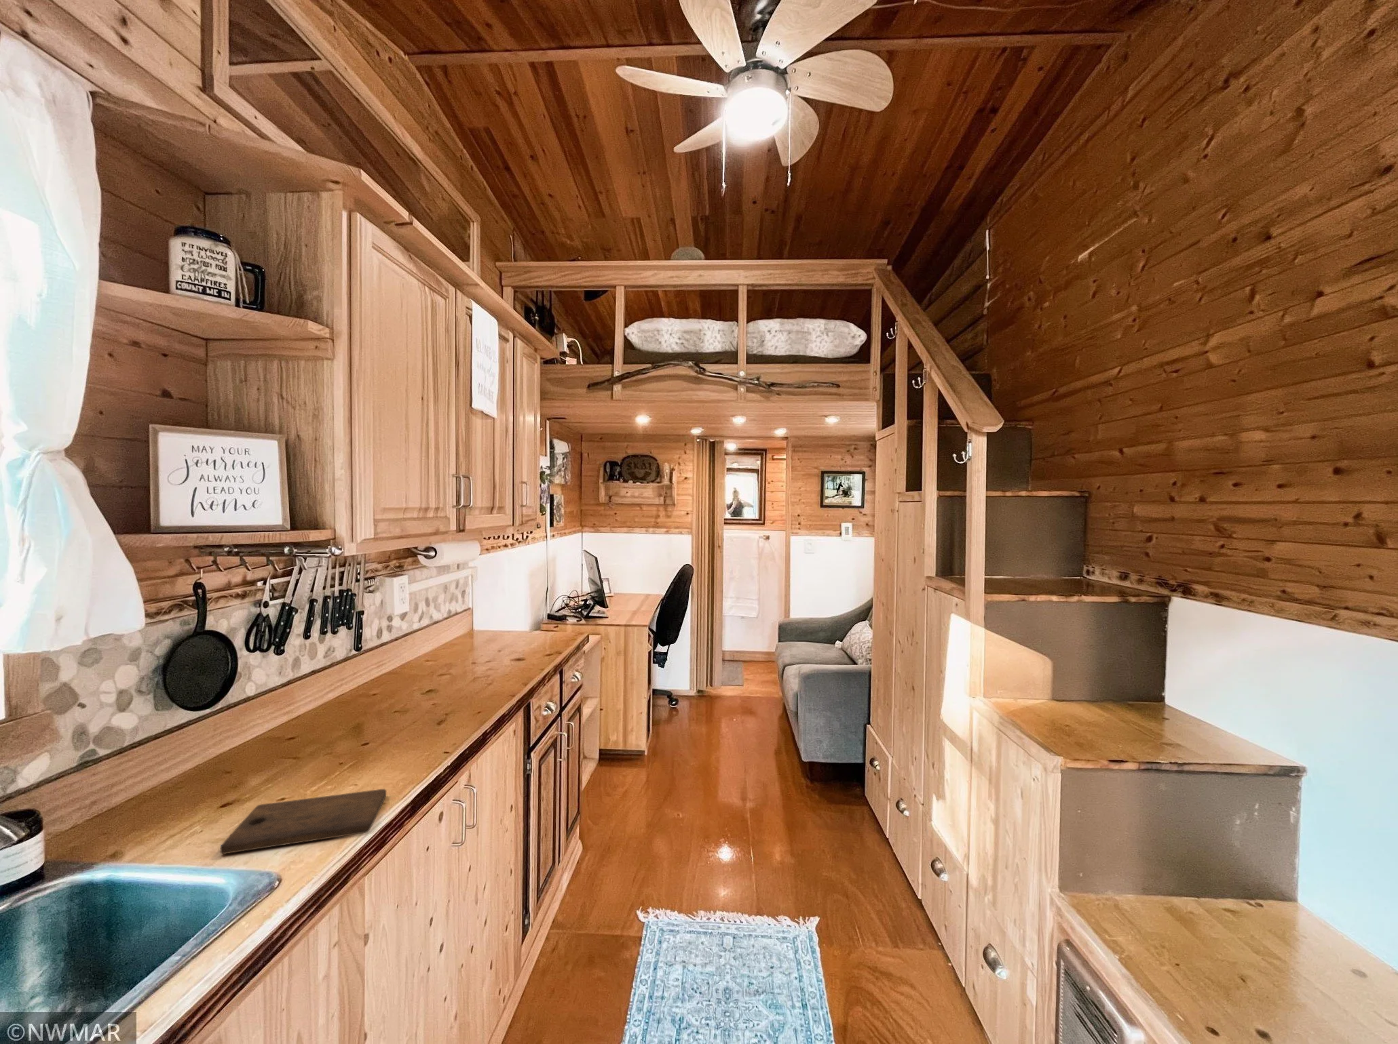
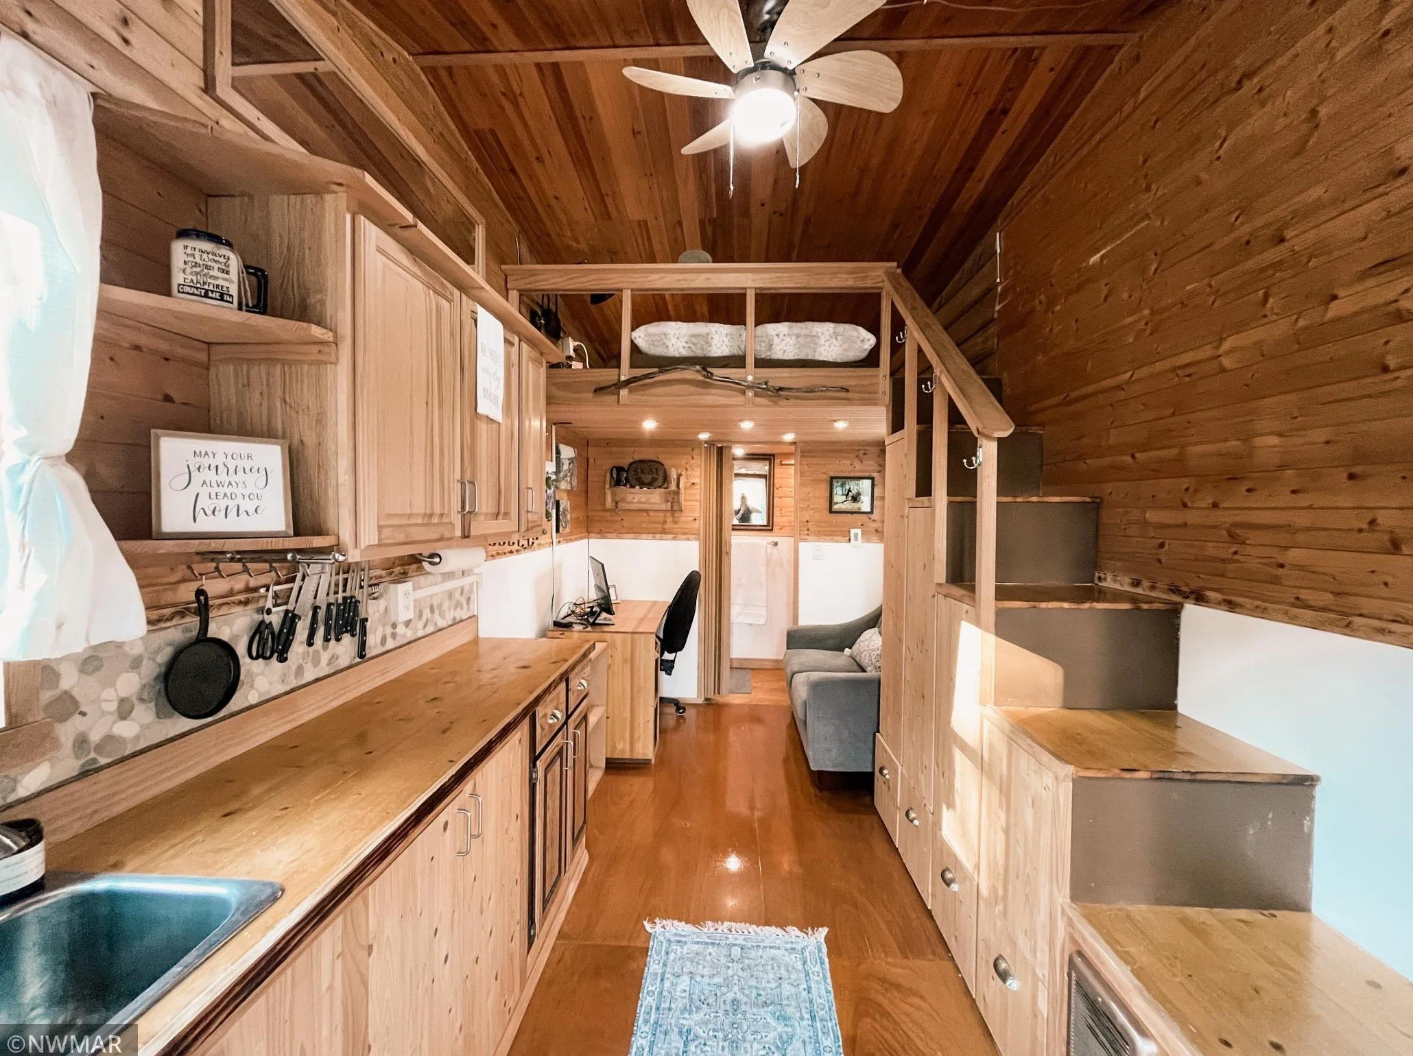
- cutting board [219,788,387,855]
